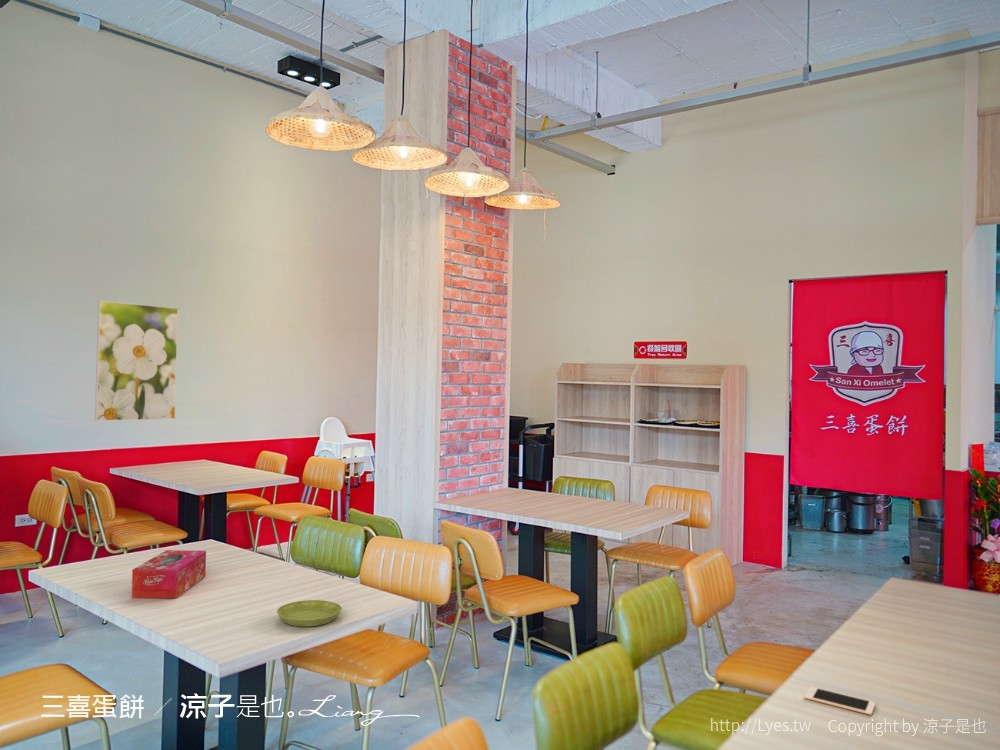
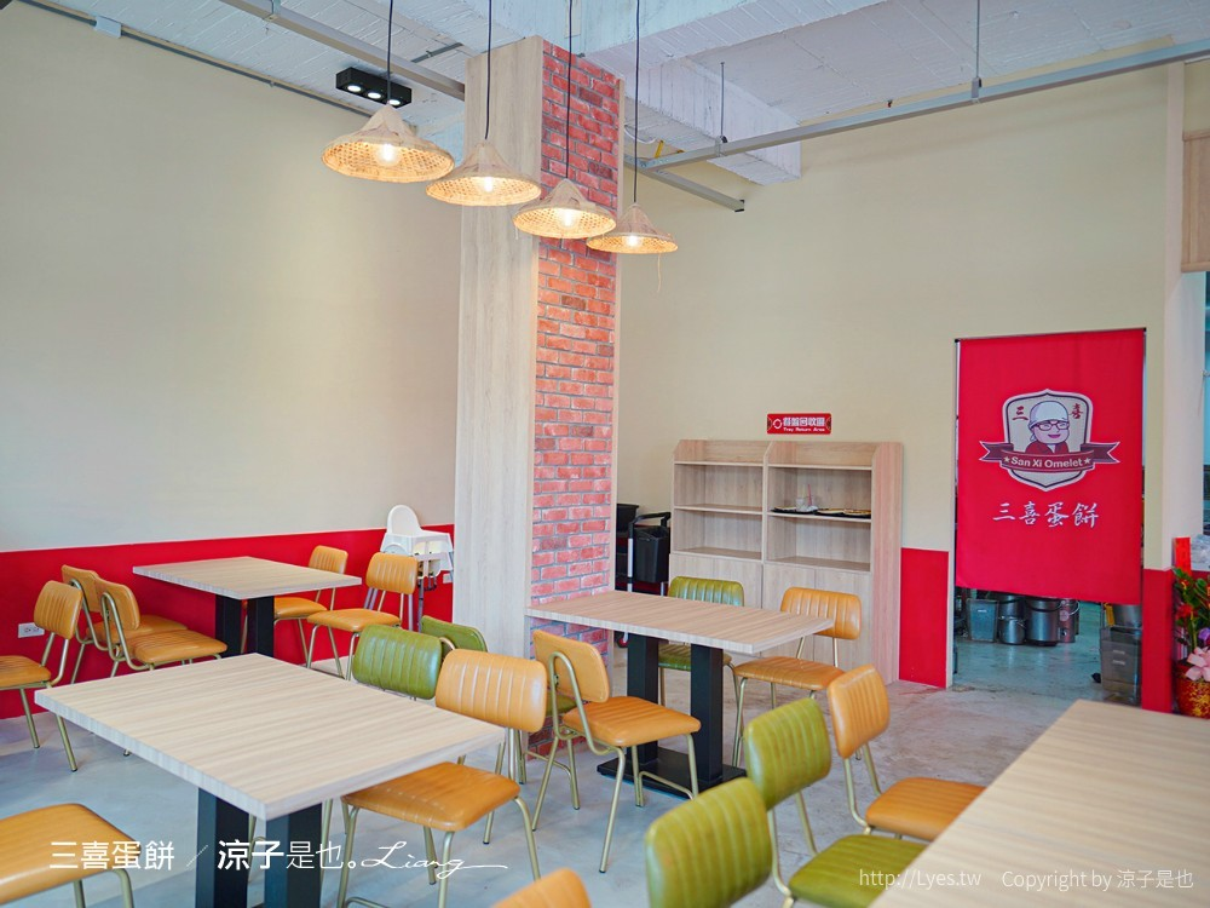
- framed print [94,300,179,422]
- saucer [276,599,343,627]
- tissue box [131,549,207,599]
- cell phone [803,685,876,716]
